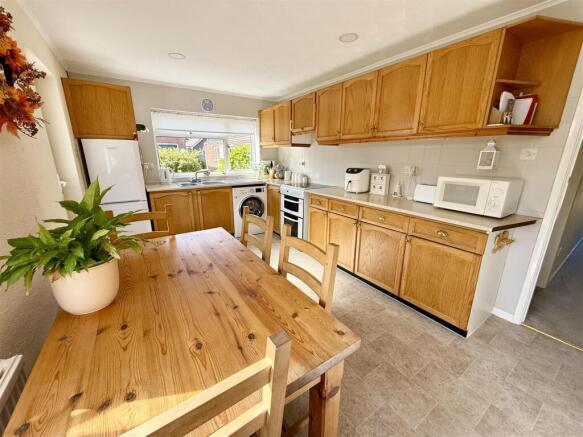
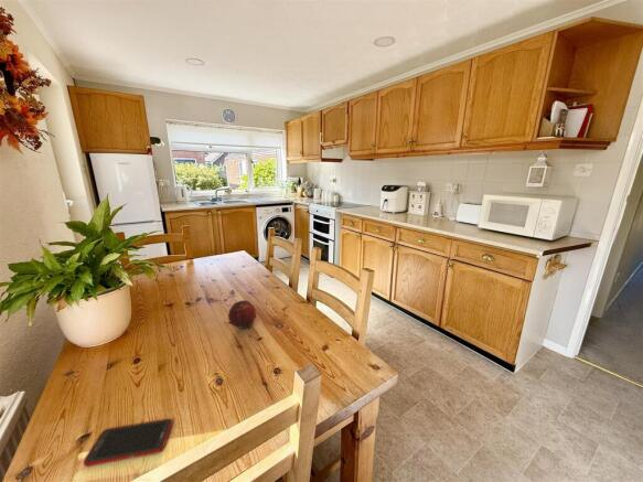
+ fruit [227,299,257,330]
+ cell phone [82,418,173,468]
